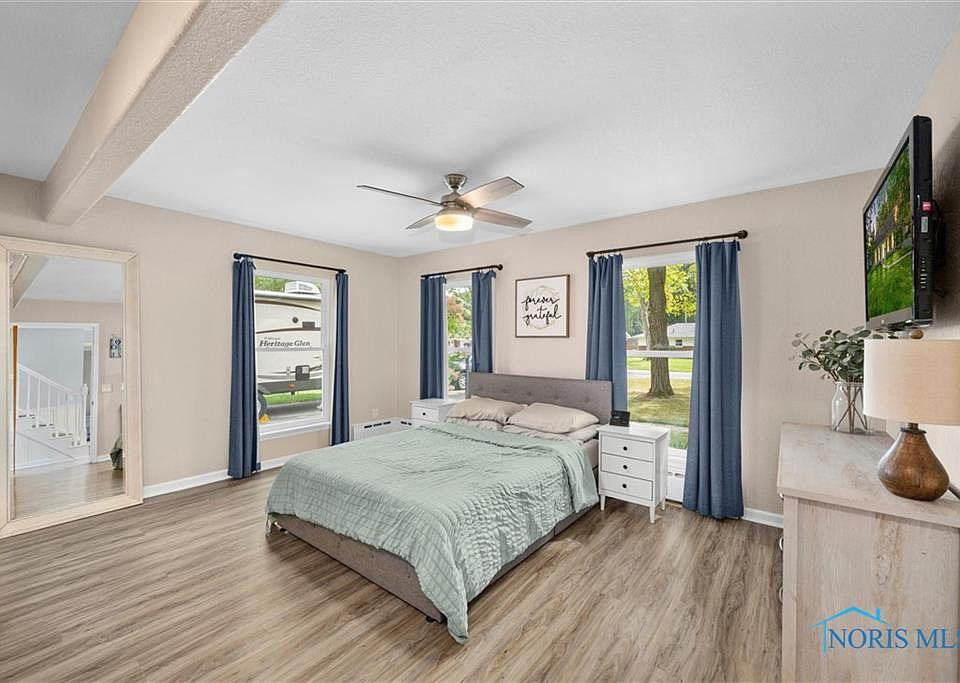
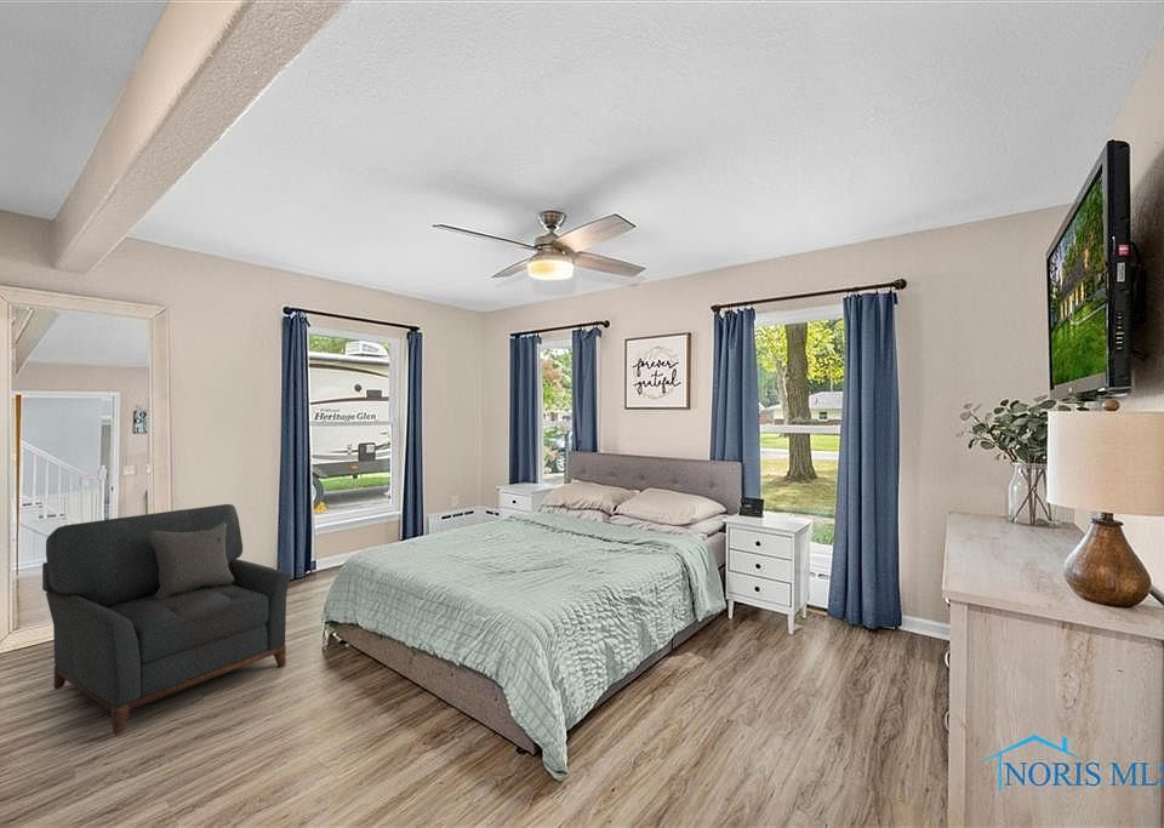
+ armchair [41,503,292,736]
